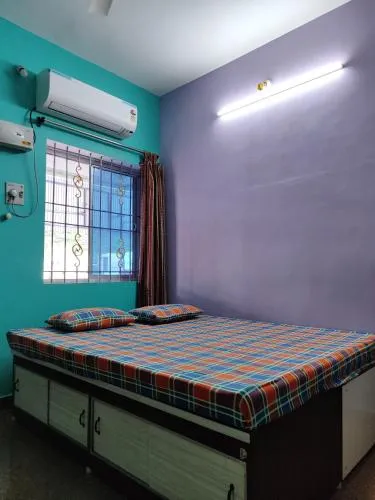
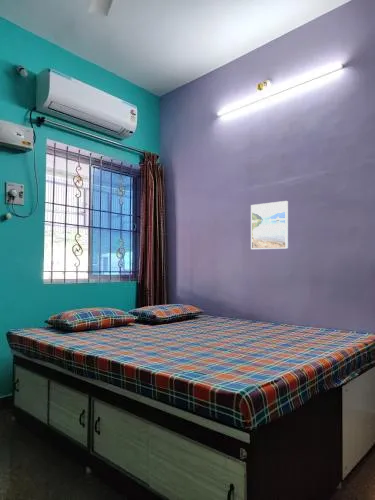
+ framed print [250,200,289,250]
